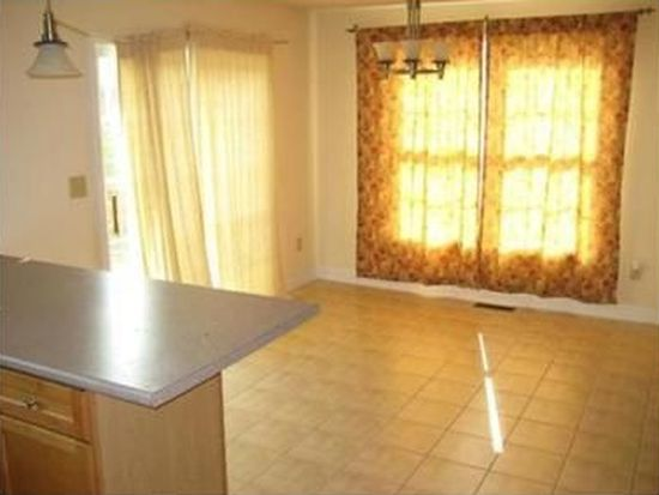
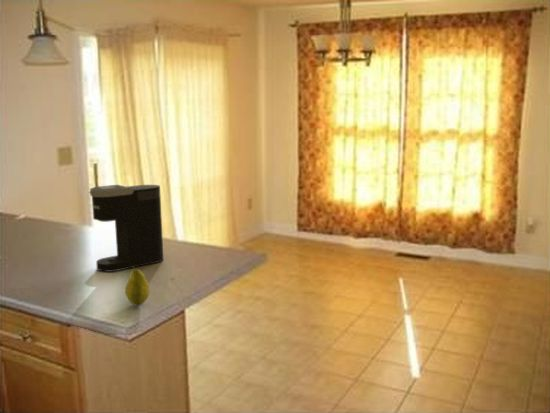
+ coffee maker [88,184,164,273]
+ fruit [124,266,151,307]
